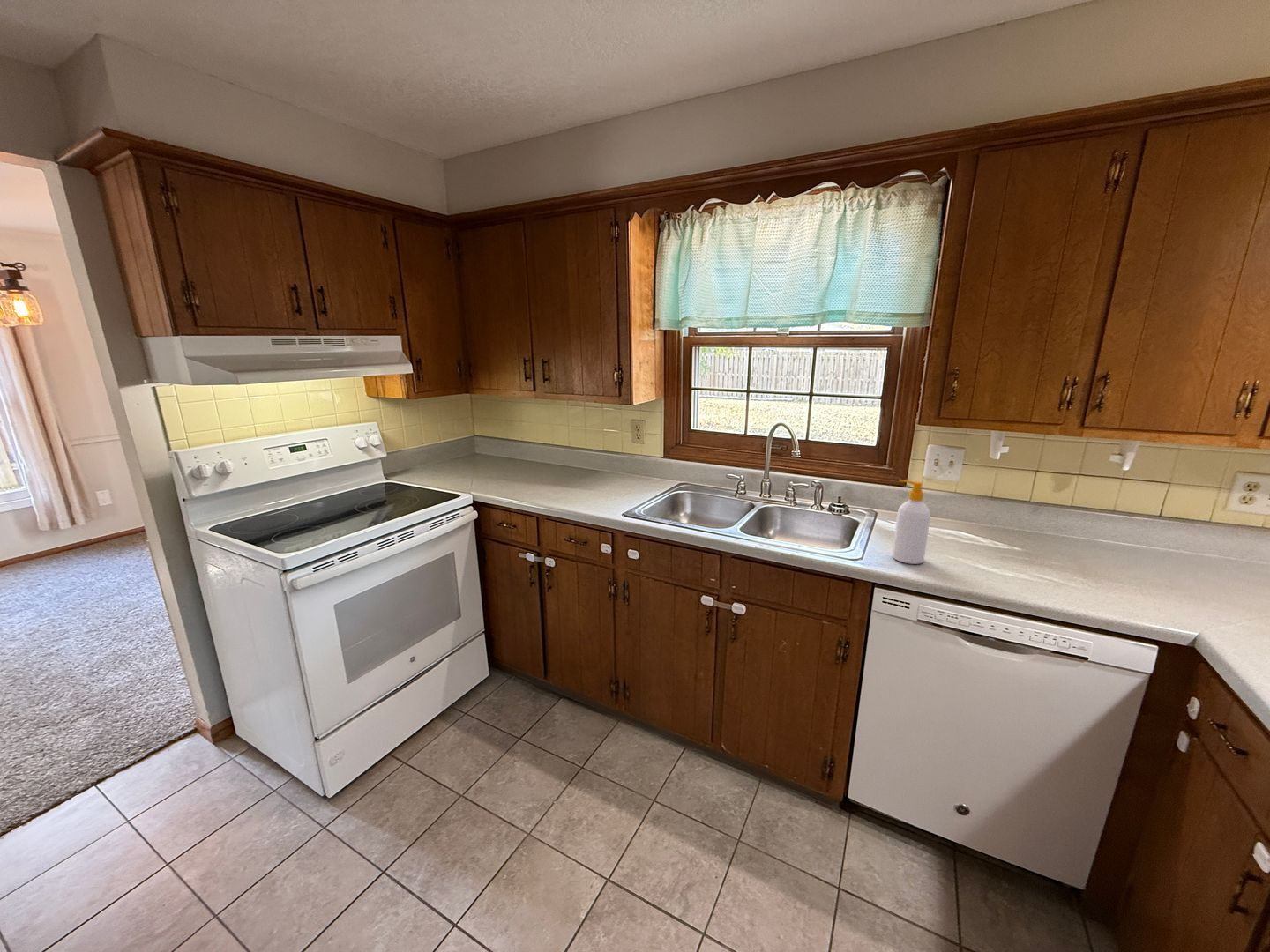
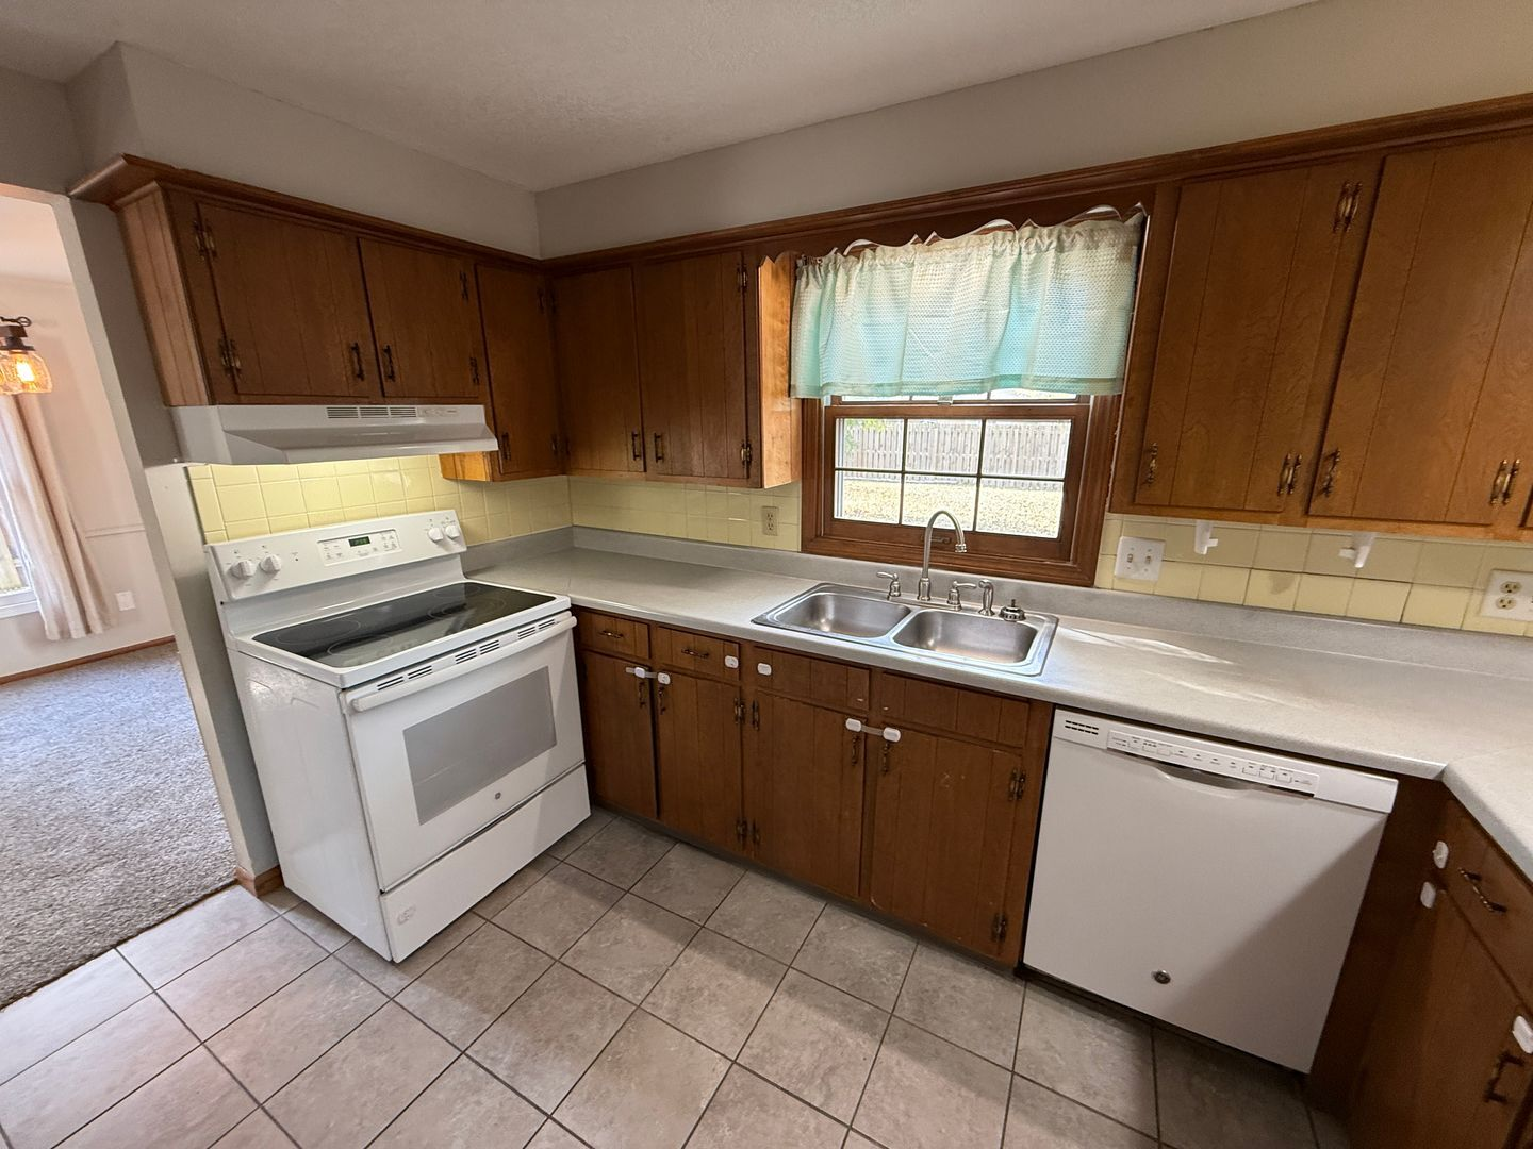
- soap bottle [891,479,931,565]
